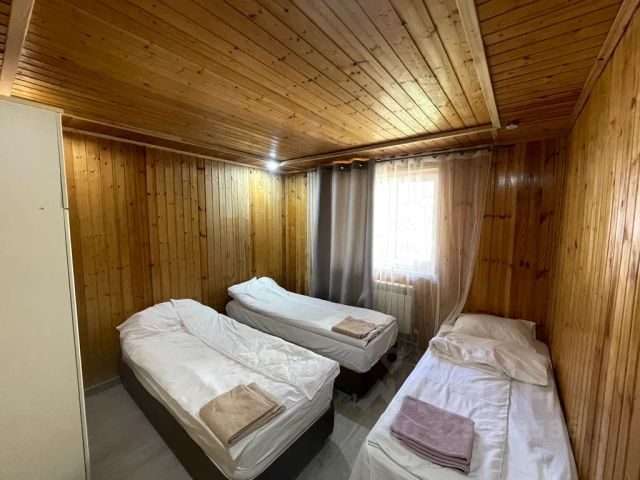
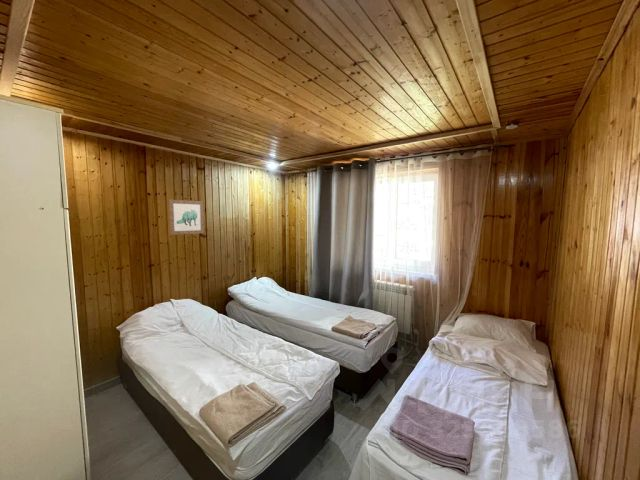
+ wall art [168,198,205,236]
